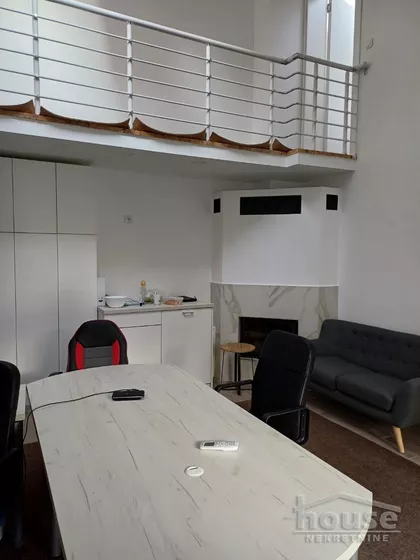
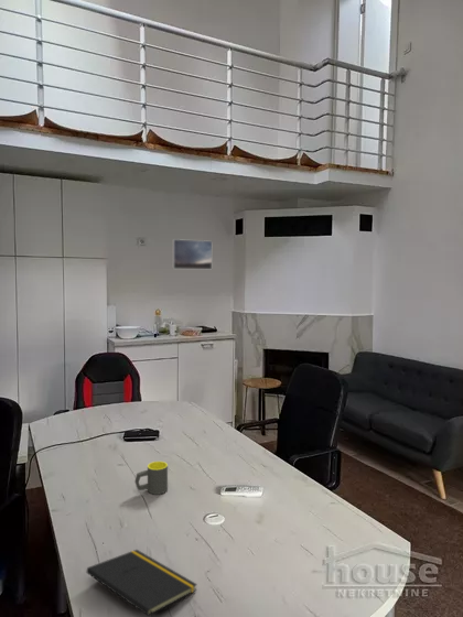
+ notepad [86,549,198,617]
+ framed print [172,238,213,270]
+ mug [133,461,169,496]
